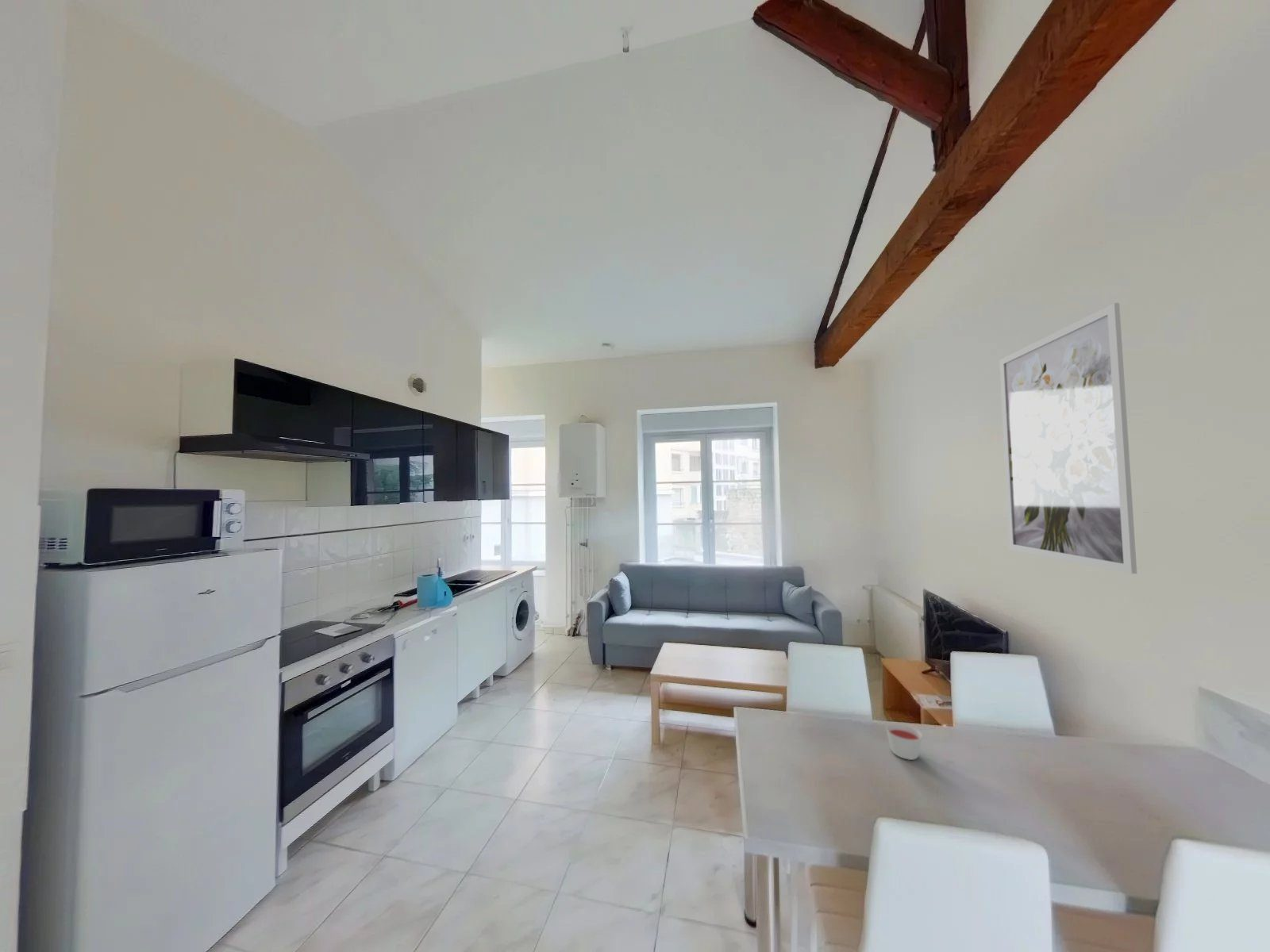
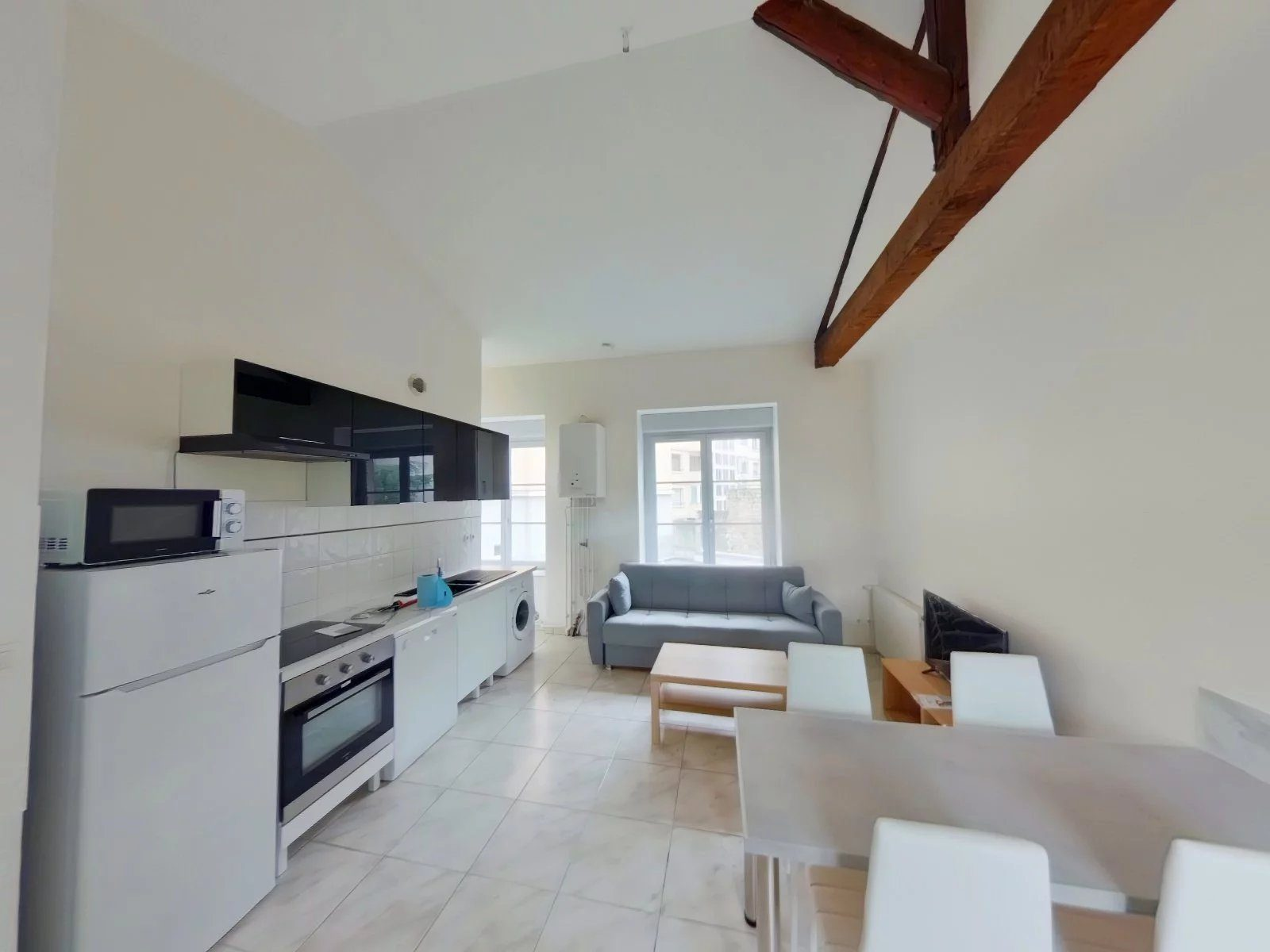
- wall art [999,302,1137,574]
- candle [885,722,922,761]
